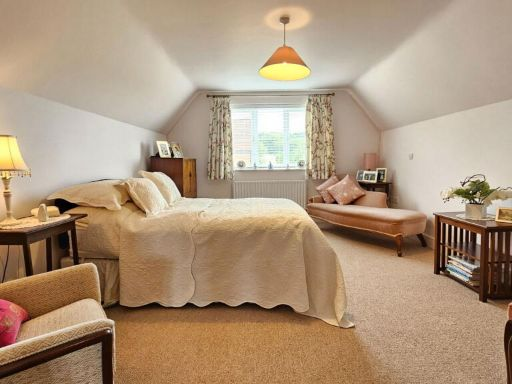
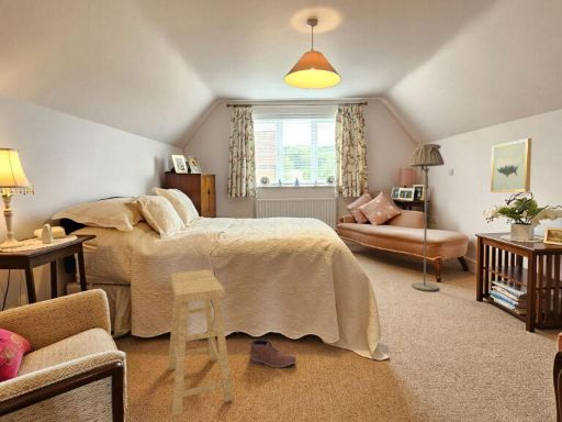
+ stool [167,269,235,417]
+ shoe [247,338,297,369]
+ wall art [490,137,532,193]
+ floor lamp [408,143,446,292]
